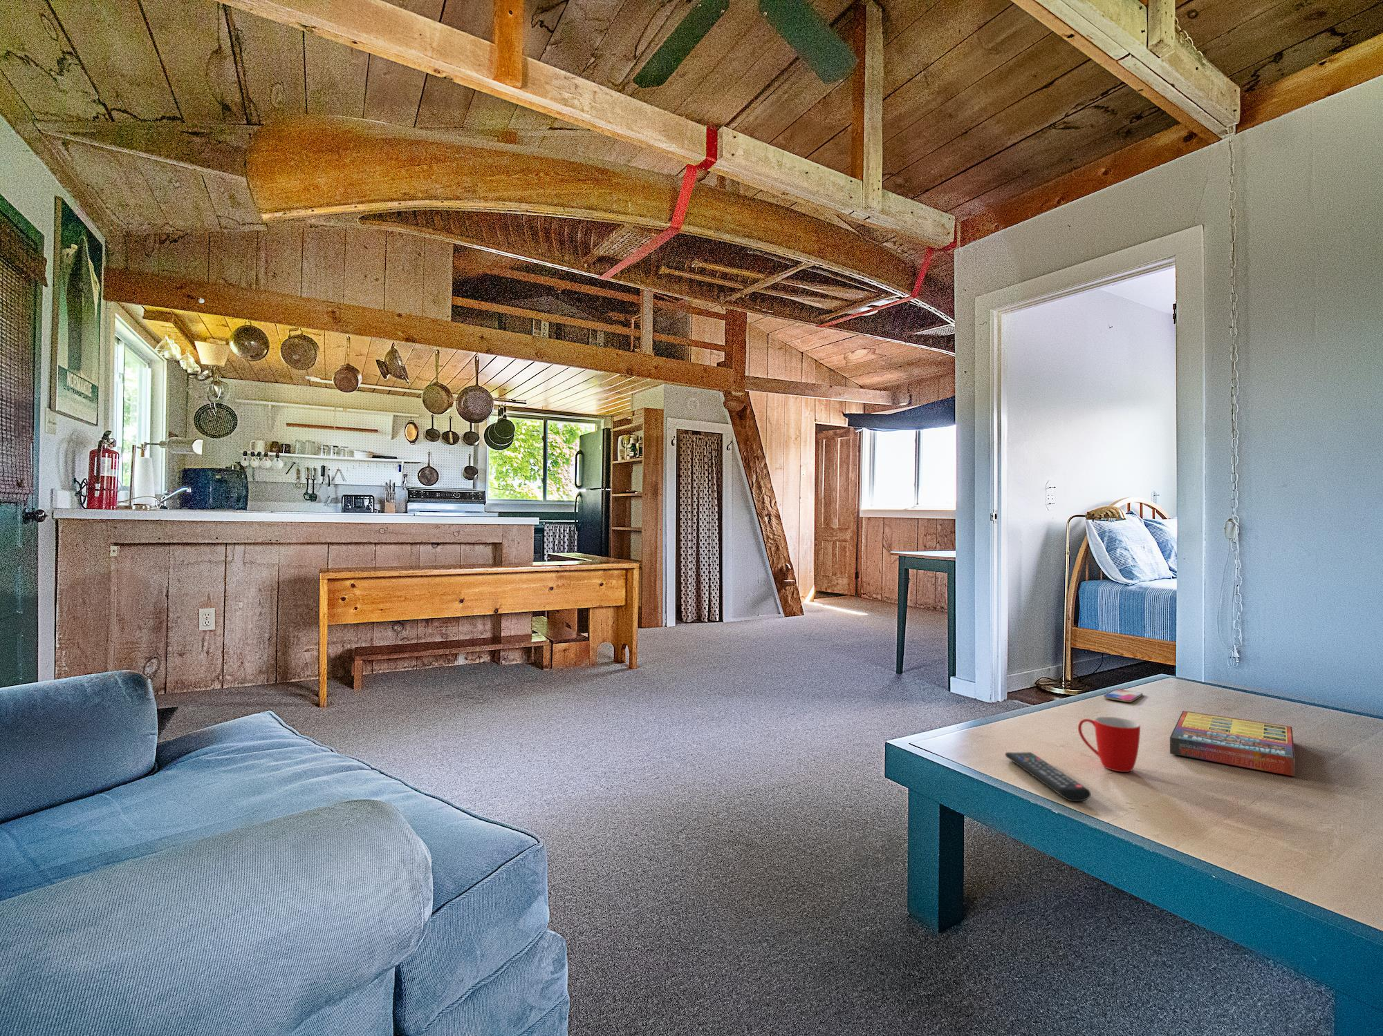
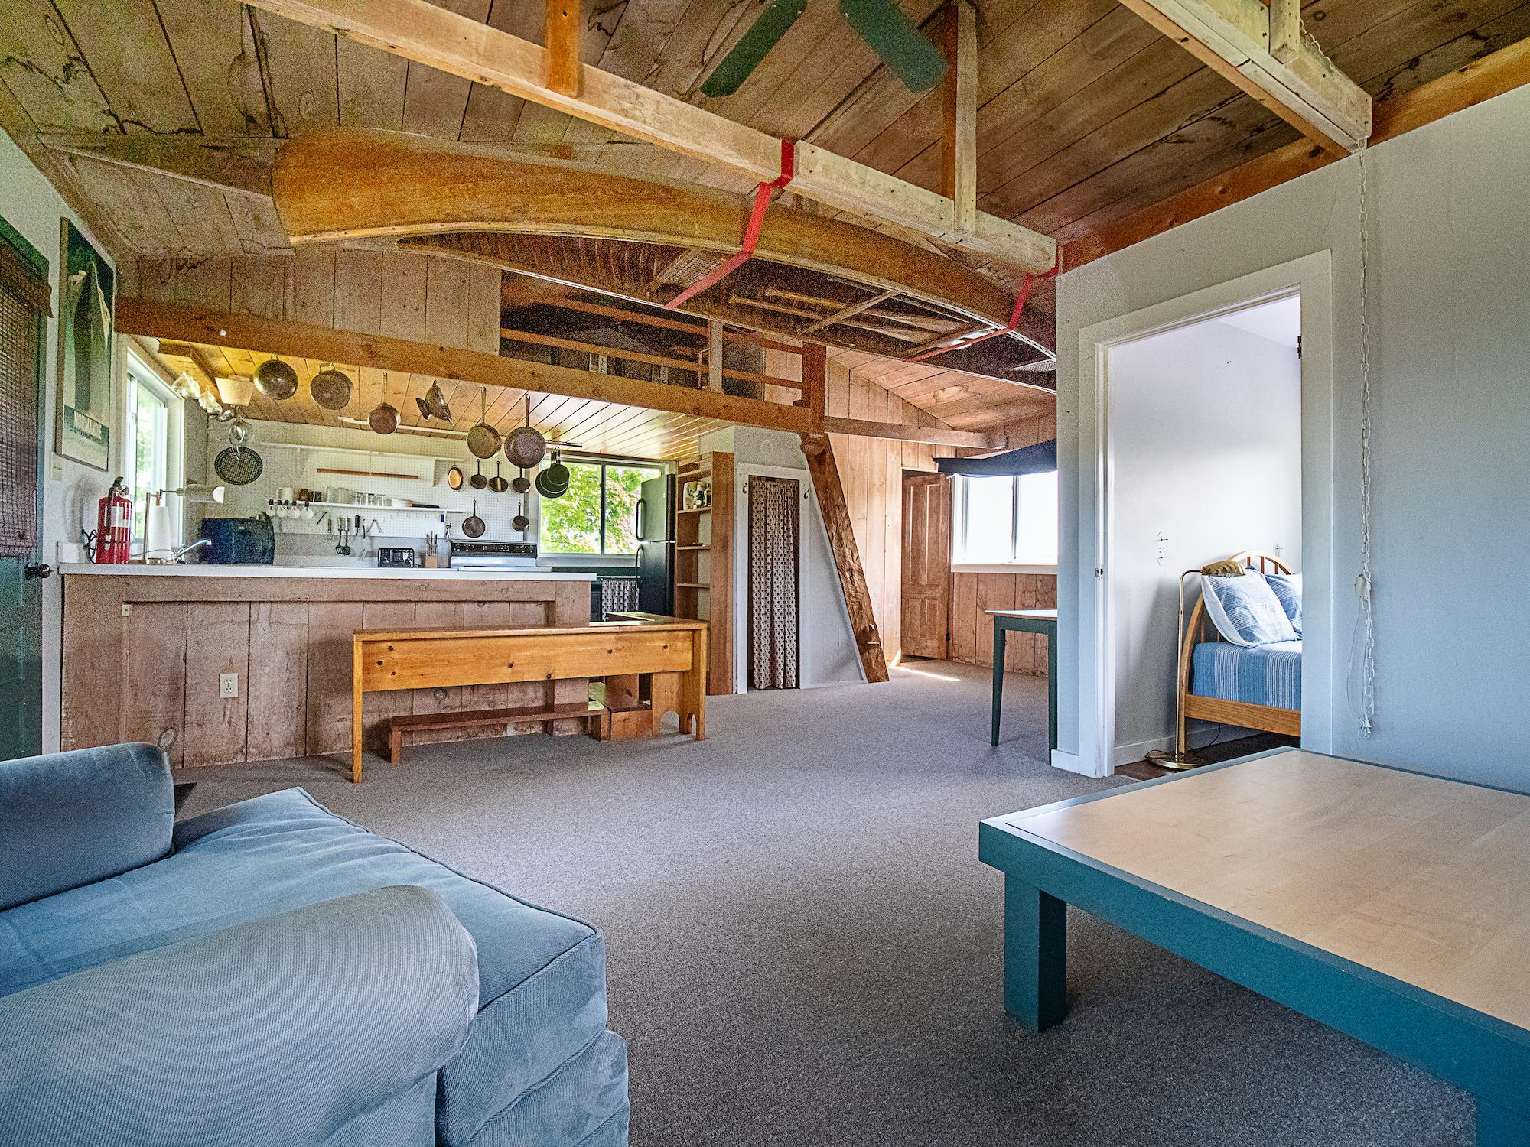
- mug [1077,716,1141,773]
- smartphone [1103,689,1143,702]
- remote control [1005,752,1091,802]
- game compilation box [1170,710,1296,777]
